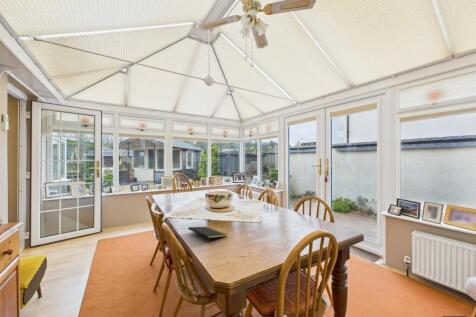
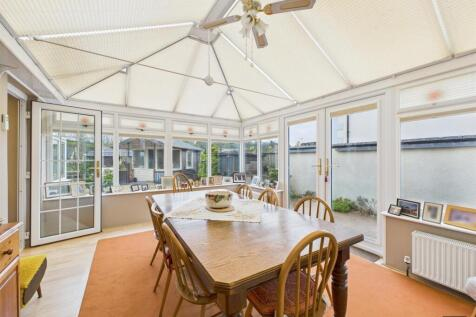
- notepad [187,225,228,245]
